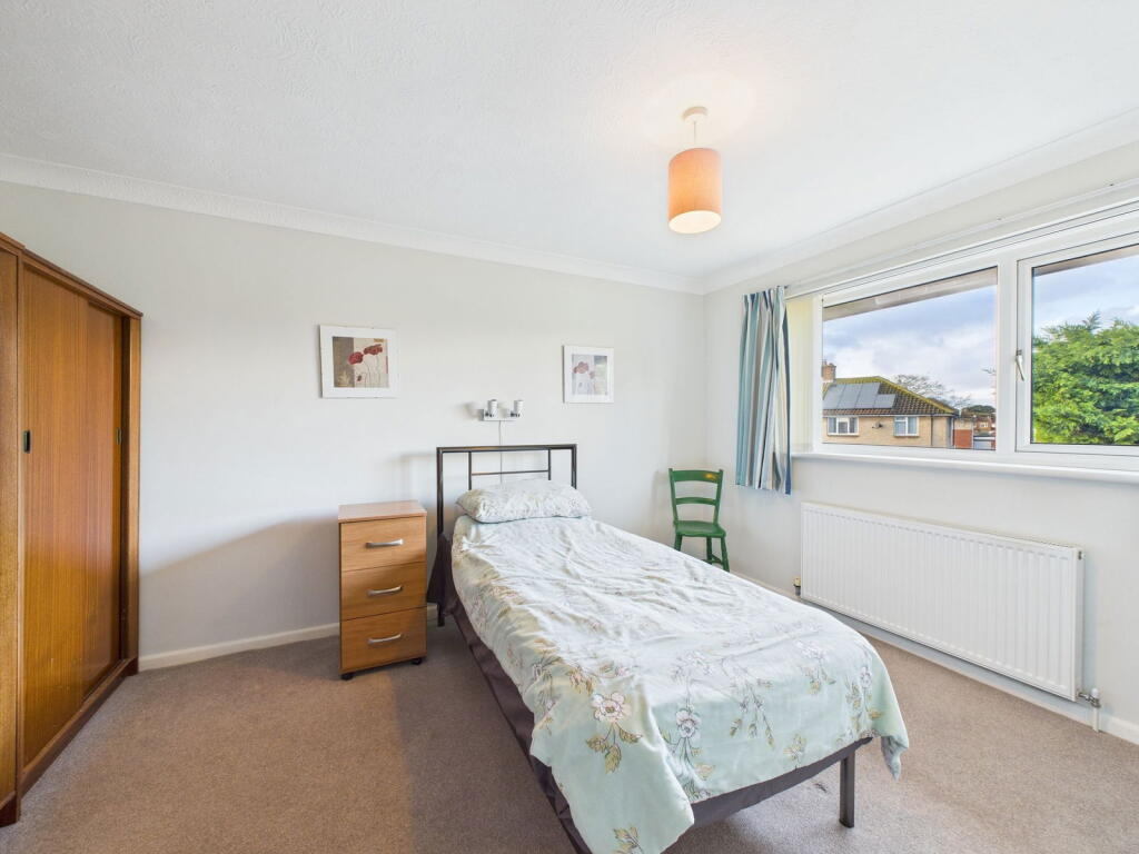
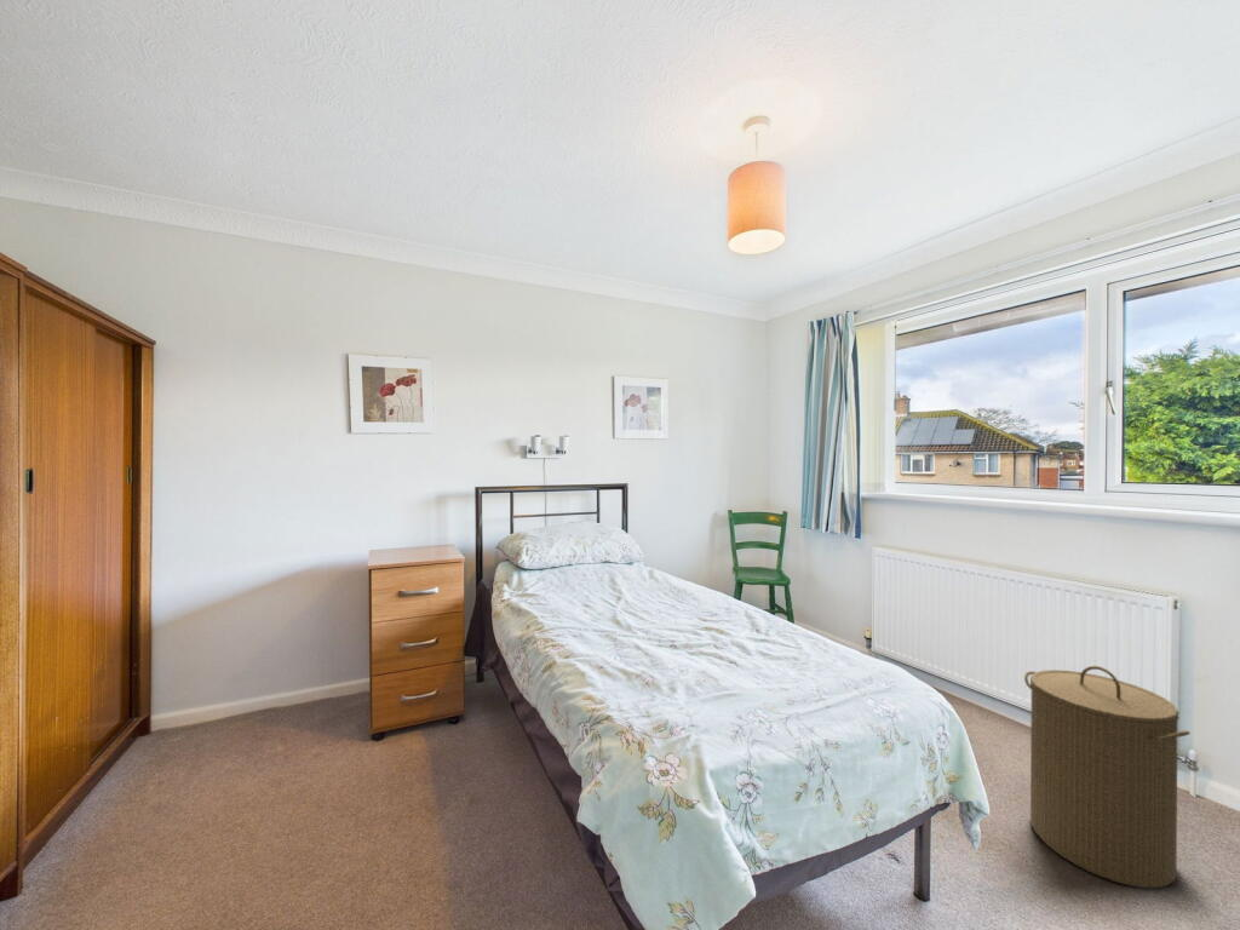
+ laundry hamper [1023,665,1192,890]
